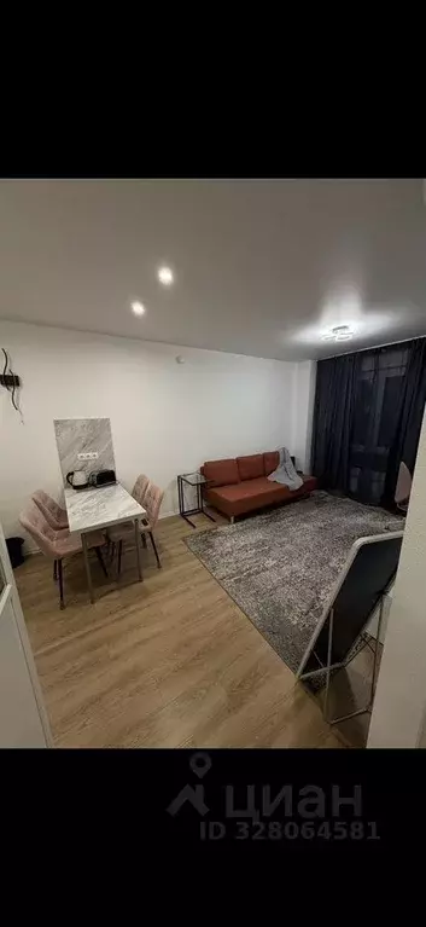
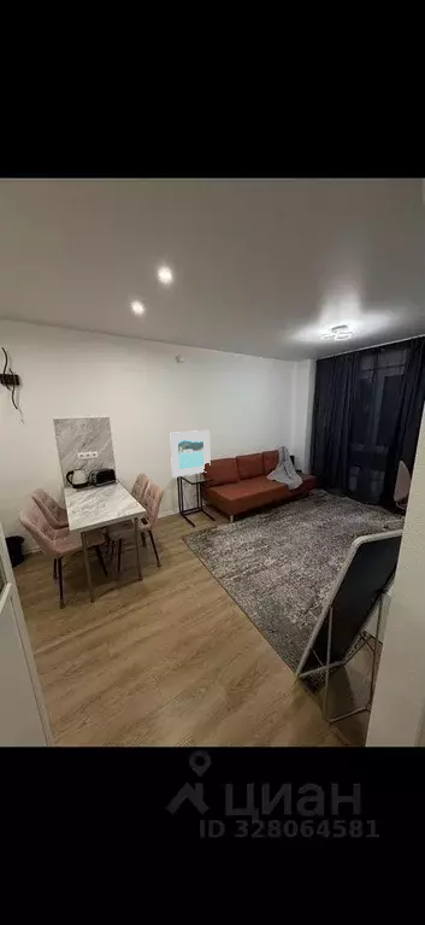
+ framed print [170,429,211,479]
